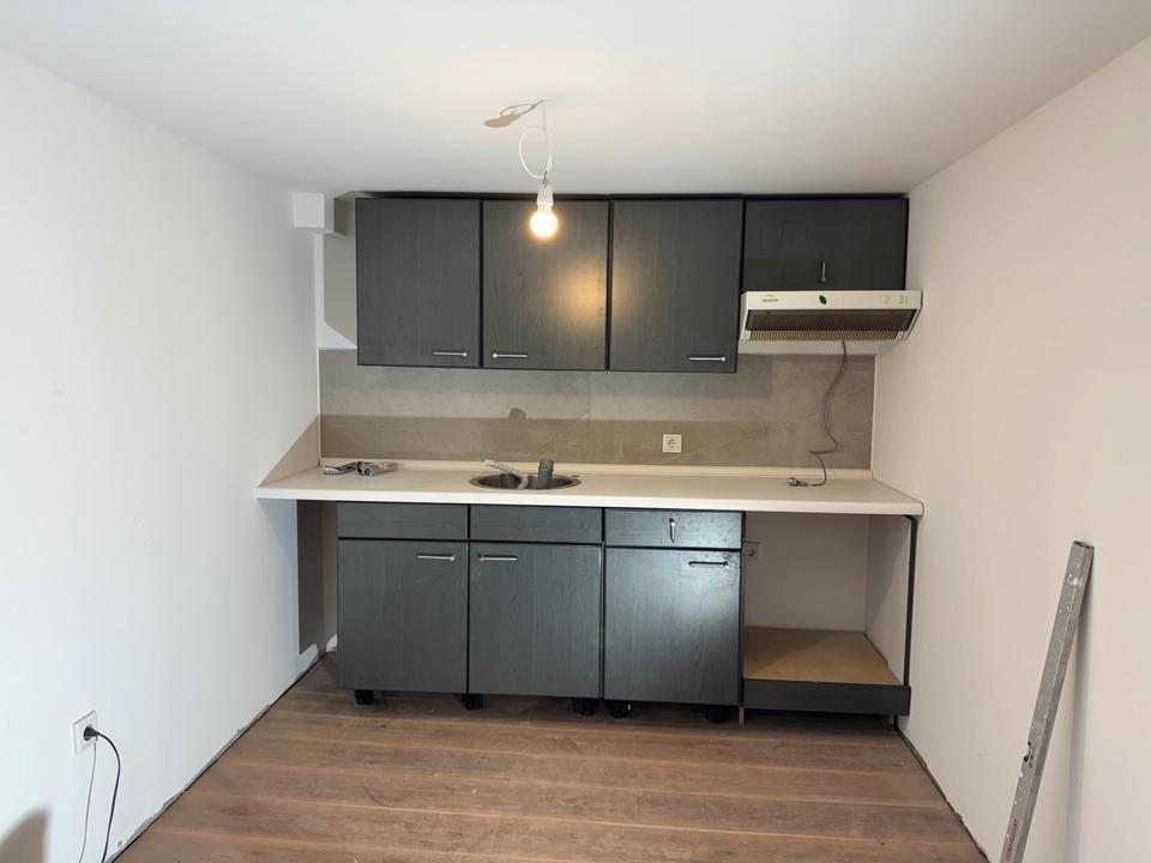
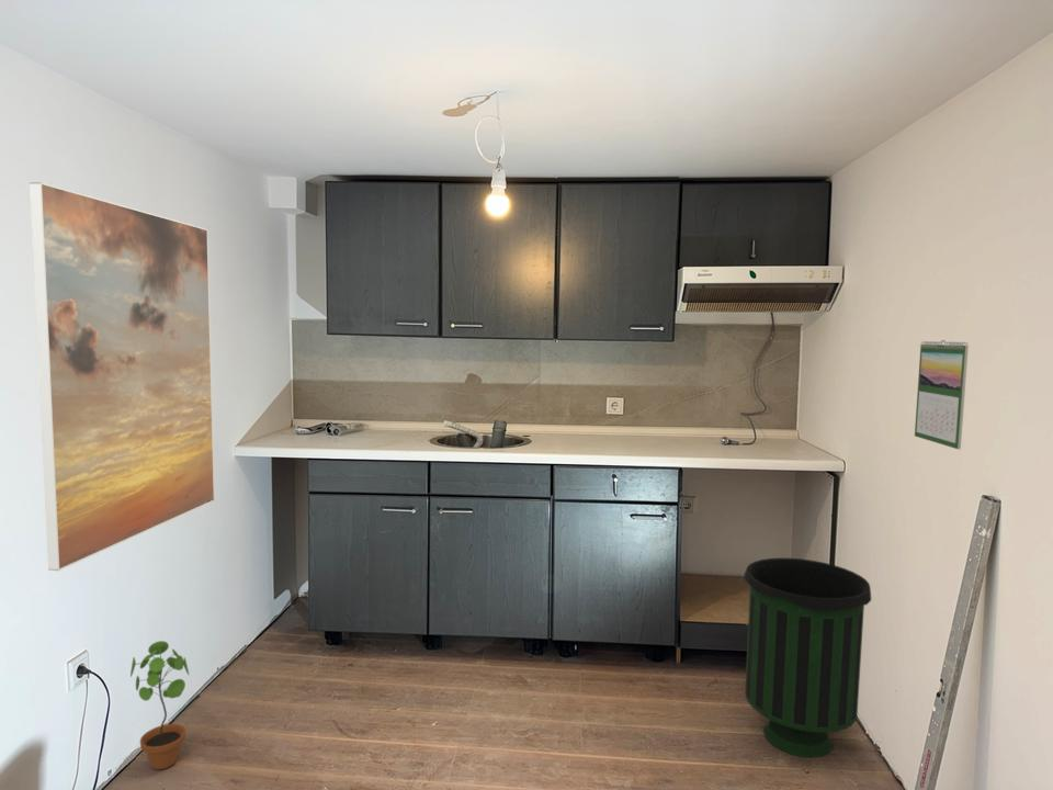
+ trash can [743,557,872,758]
+ calendar [914,339,970,450]
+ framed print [29,181,215,572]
+ potted plant [129,640,190,770]
